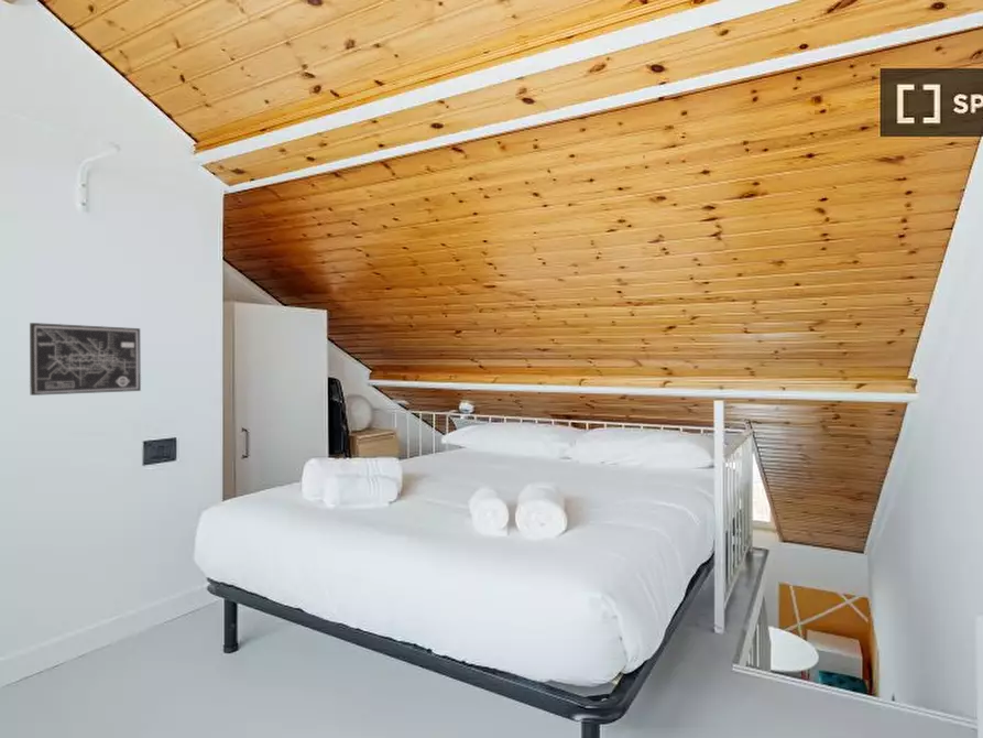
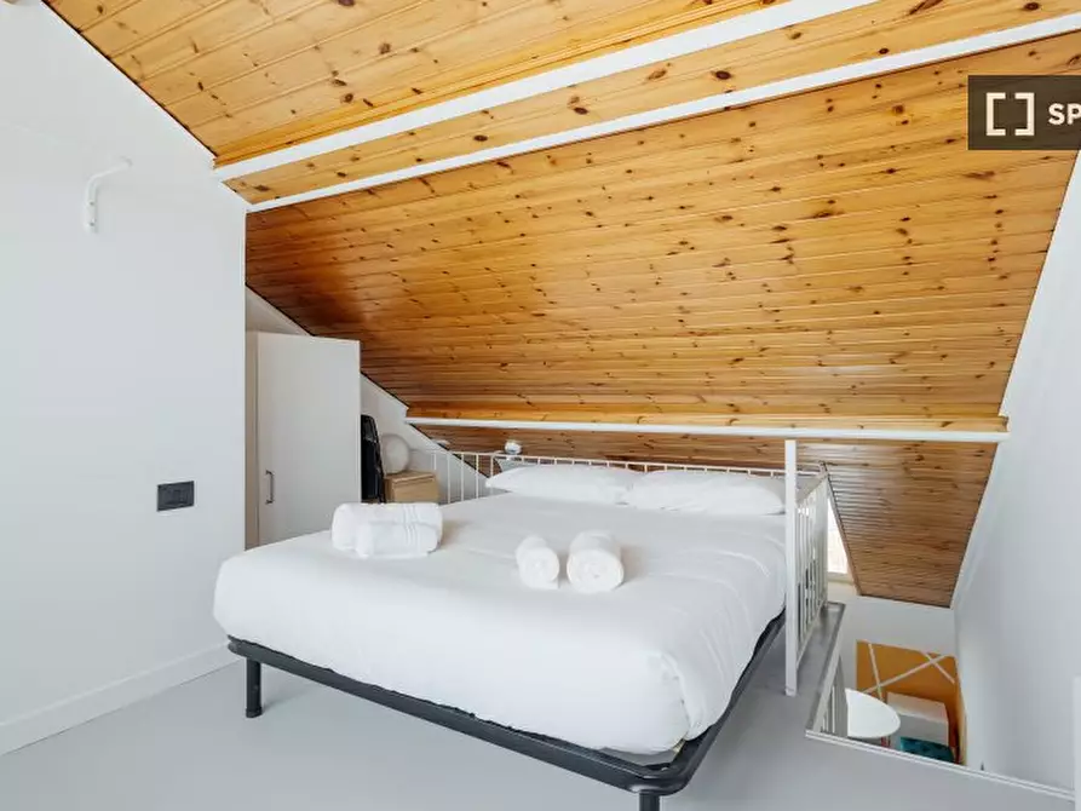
- wall art [29,322,142,397]
